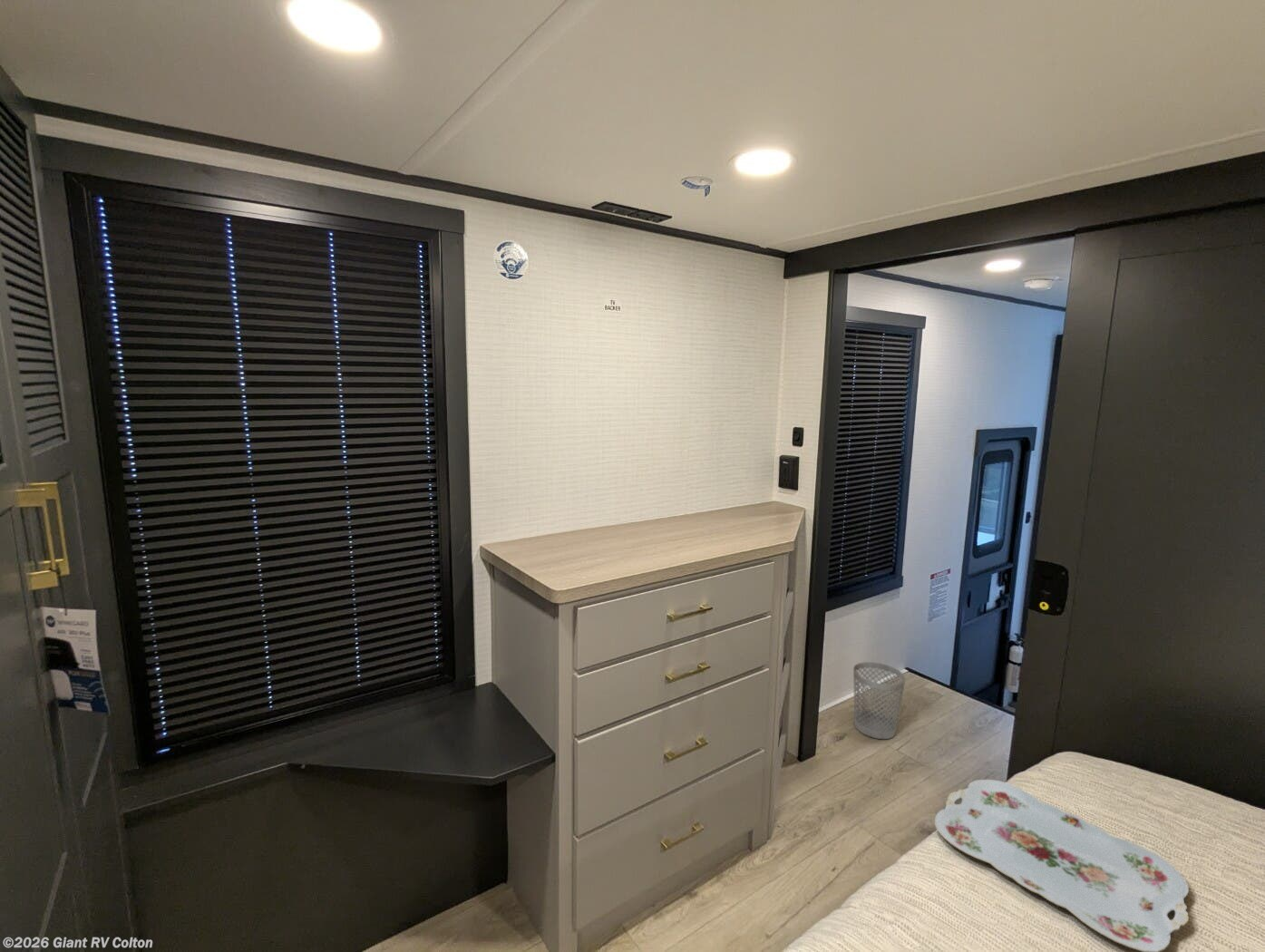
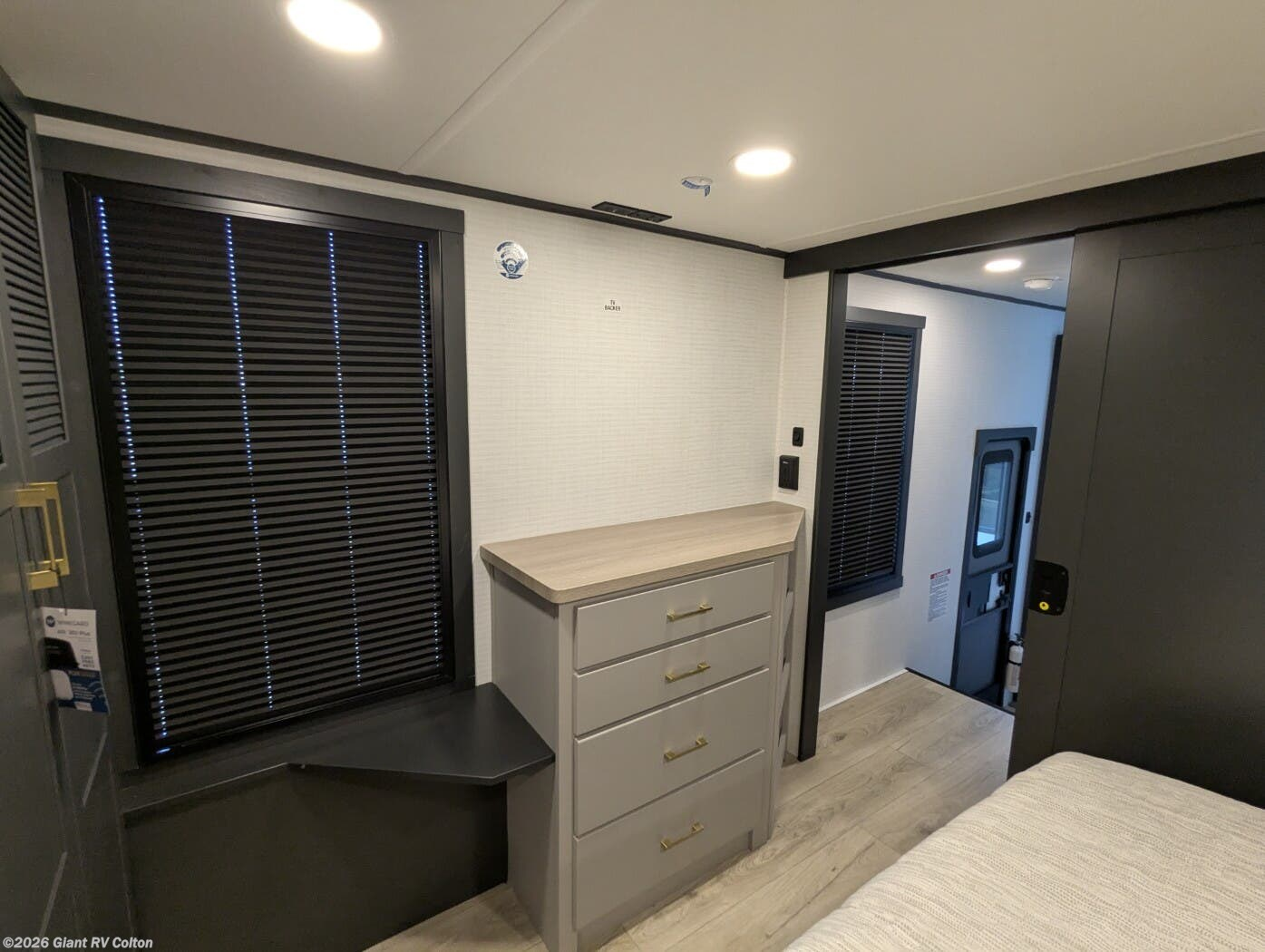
- serving tray [933,779,1190,952]
- wastebasket [852,661,907,740]
